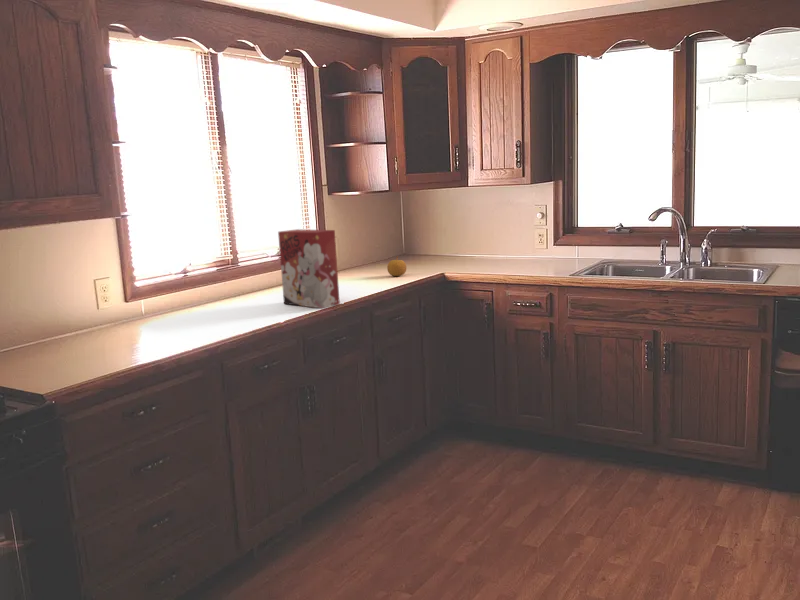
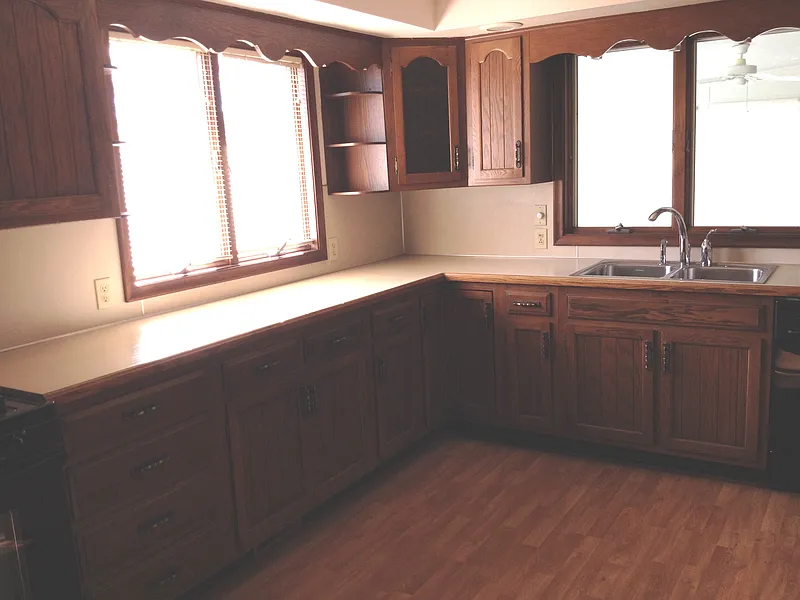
- fruit [386,255,407,277]
- cereal box [277,228,341,309]
